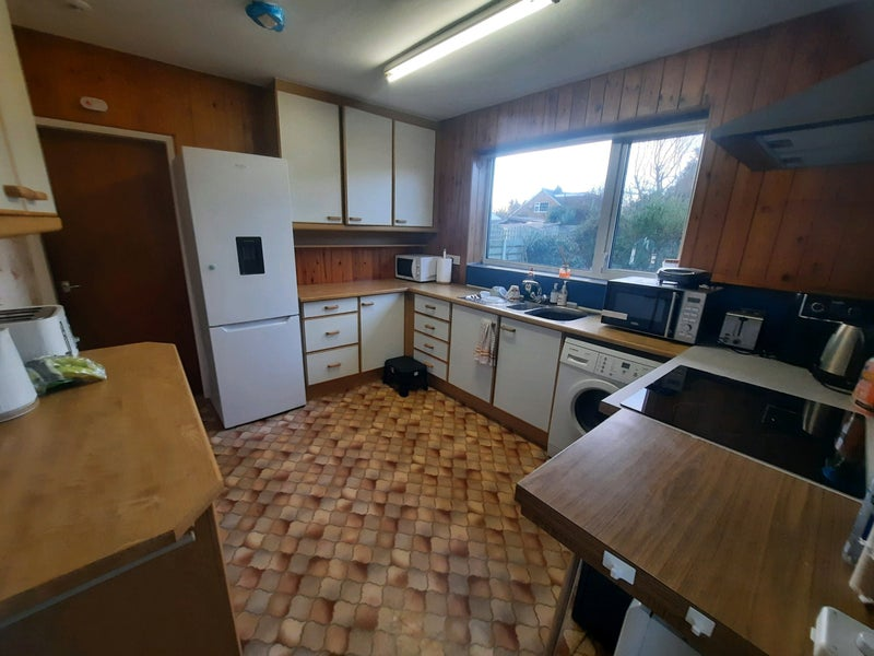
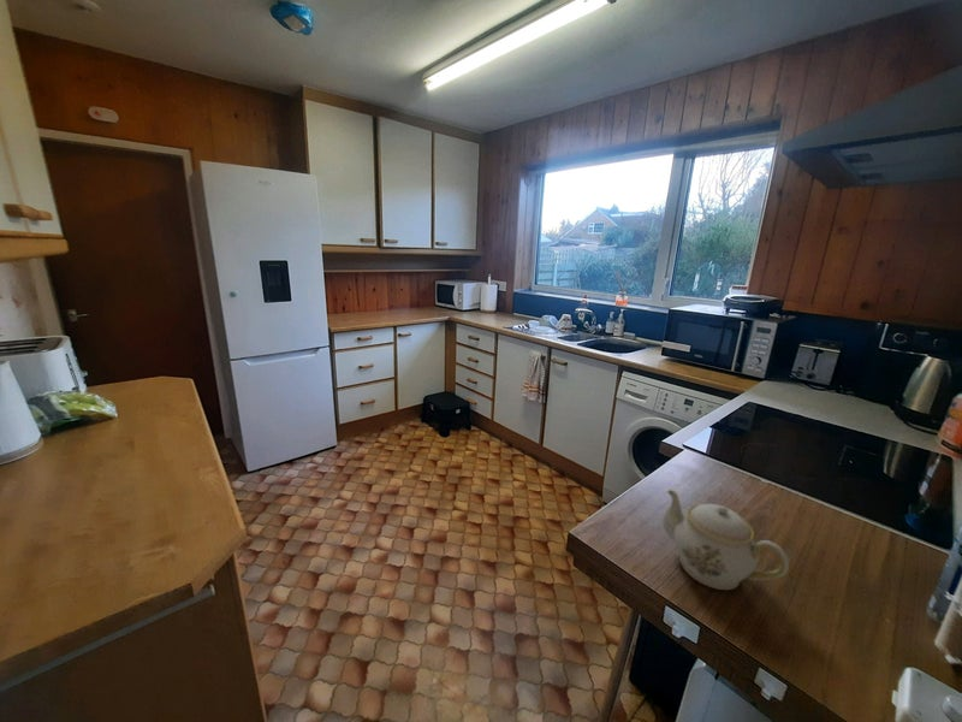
+ teapot [661,489,790,591]
